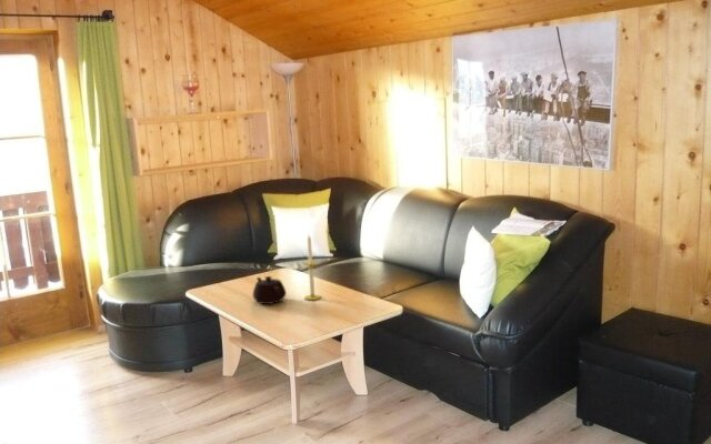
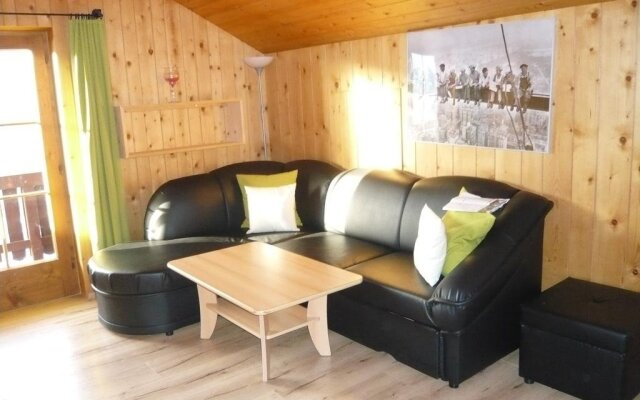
- teapot [252,275,287,305]
- candle [302,234,322,301]
